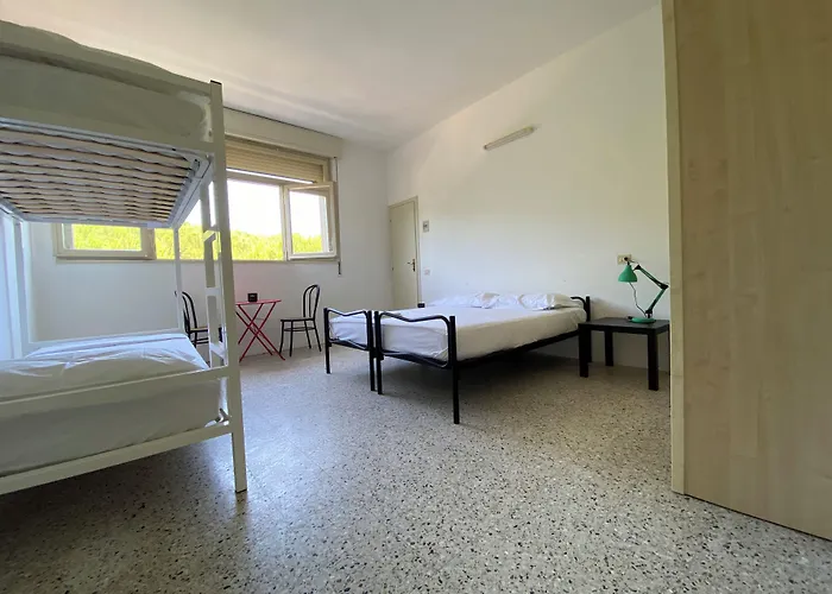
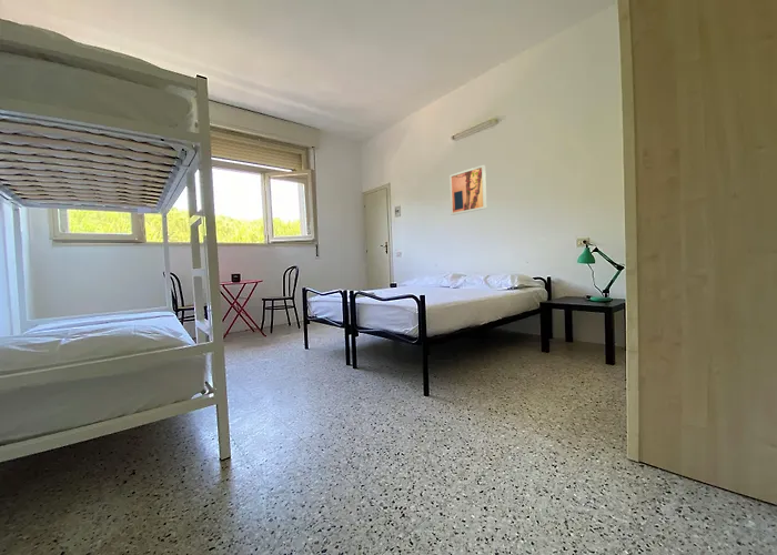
+ wall art [448,164,487,216]
